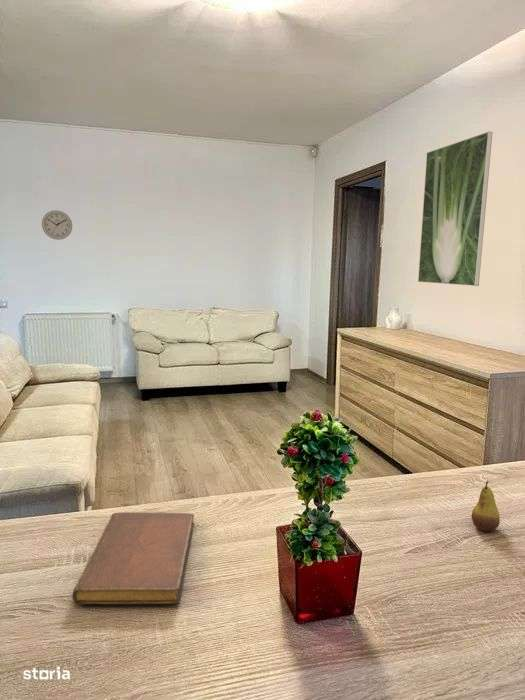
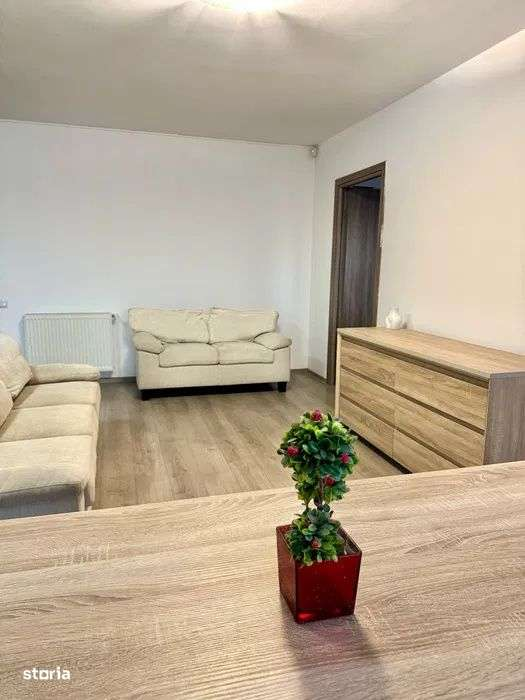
- notebook [71,511,195,605]
- fruit [471,480,501,532]
- wall clock [41,209,73,241]
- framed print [417,130,493,287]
